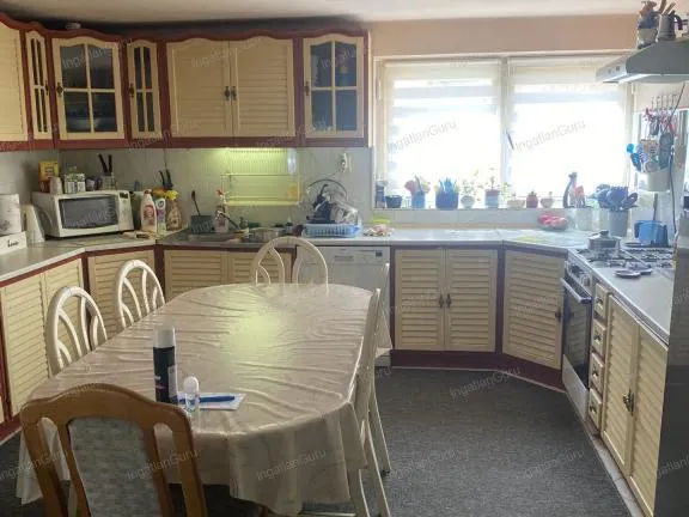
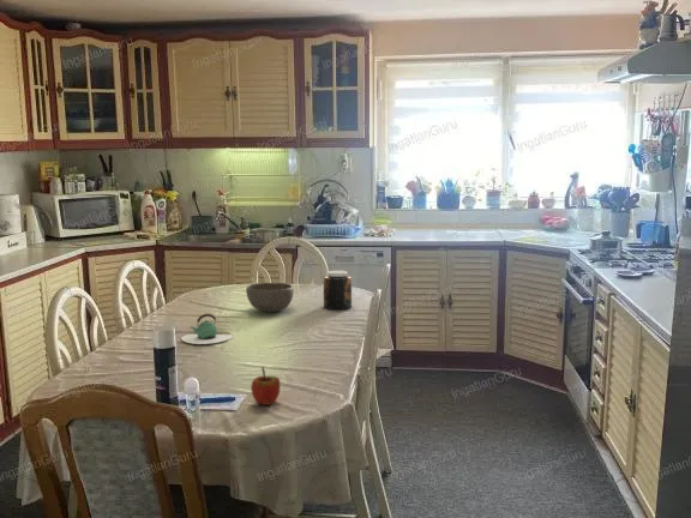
+ apple [250,366,282,406]
+ jar [323,270,353,311]
+ bowl [245,282,295,313]
+ teapot [180,313,233,345]
